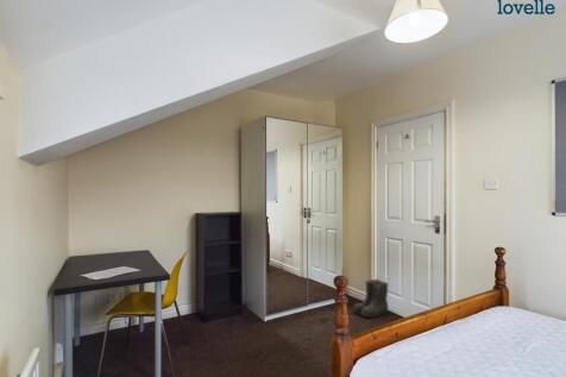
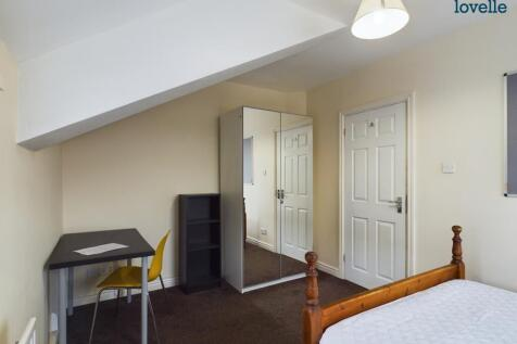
- boots [351,278,389,319]
